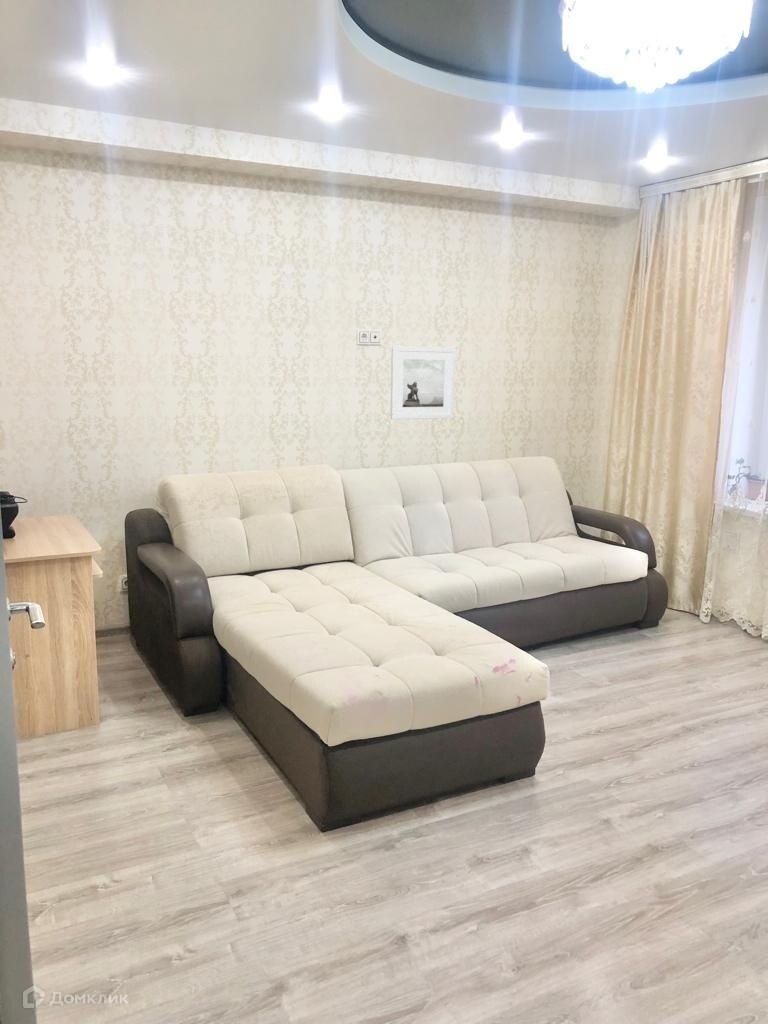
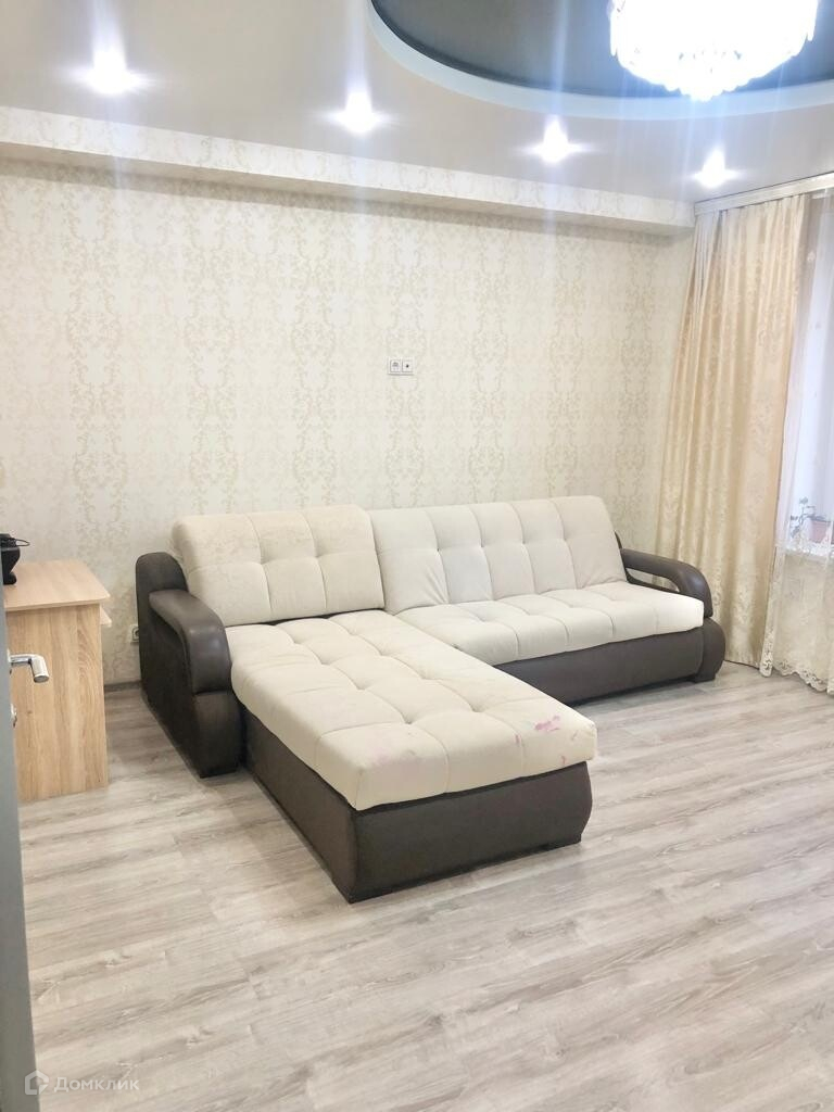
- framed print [389,345,456,420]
